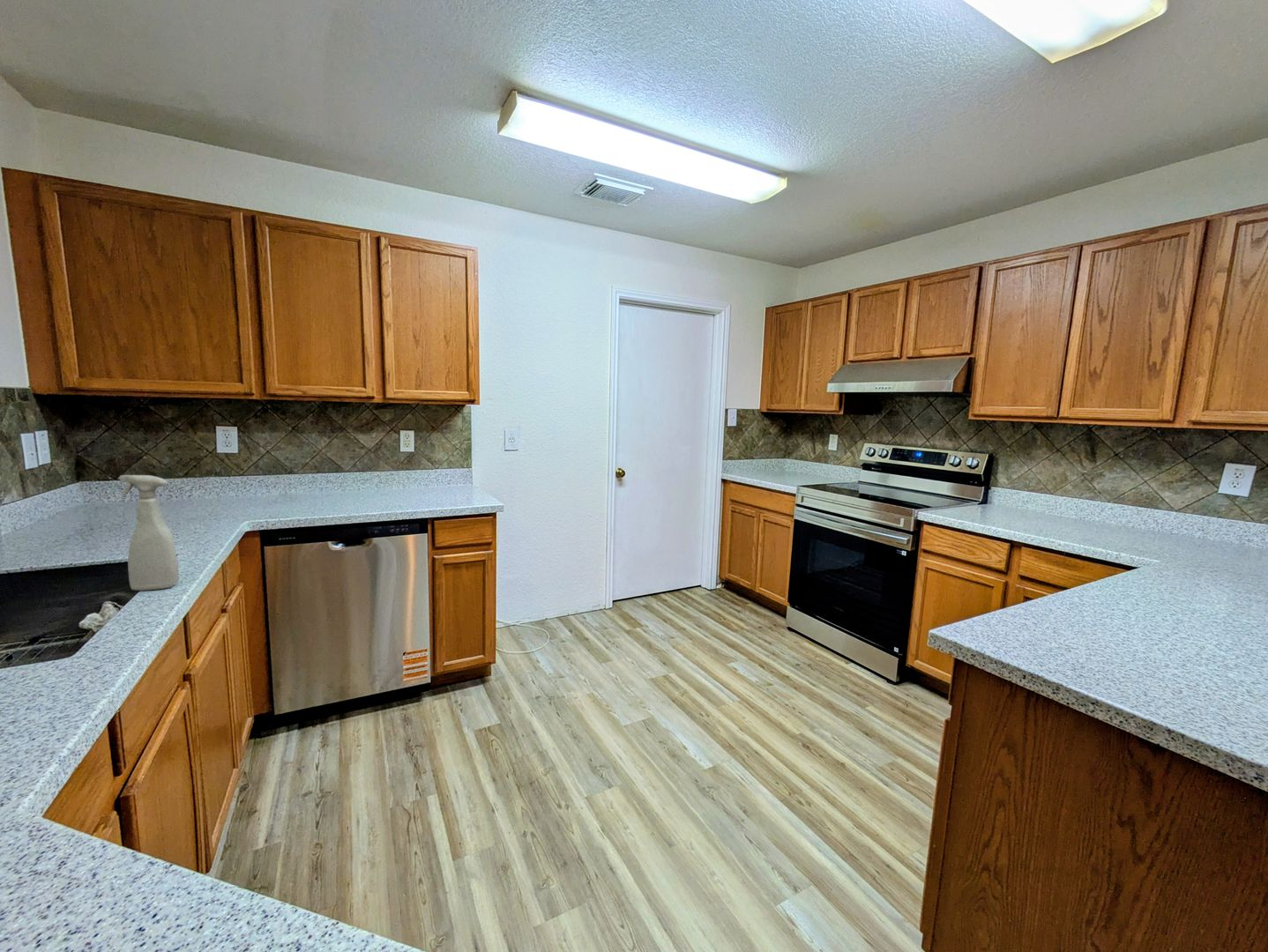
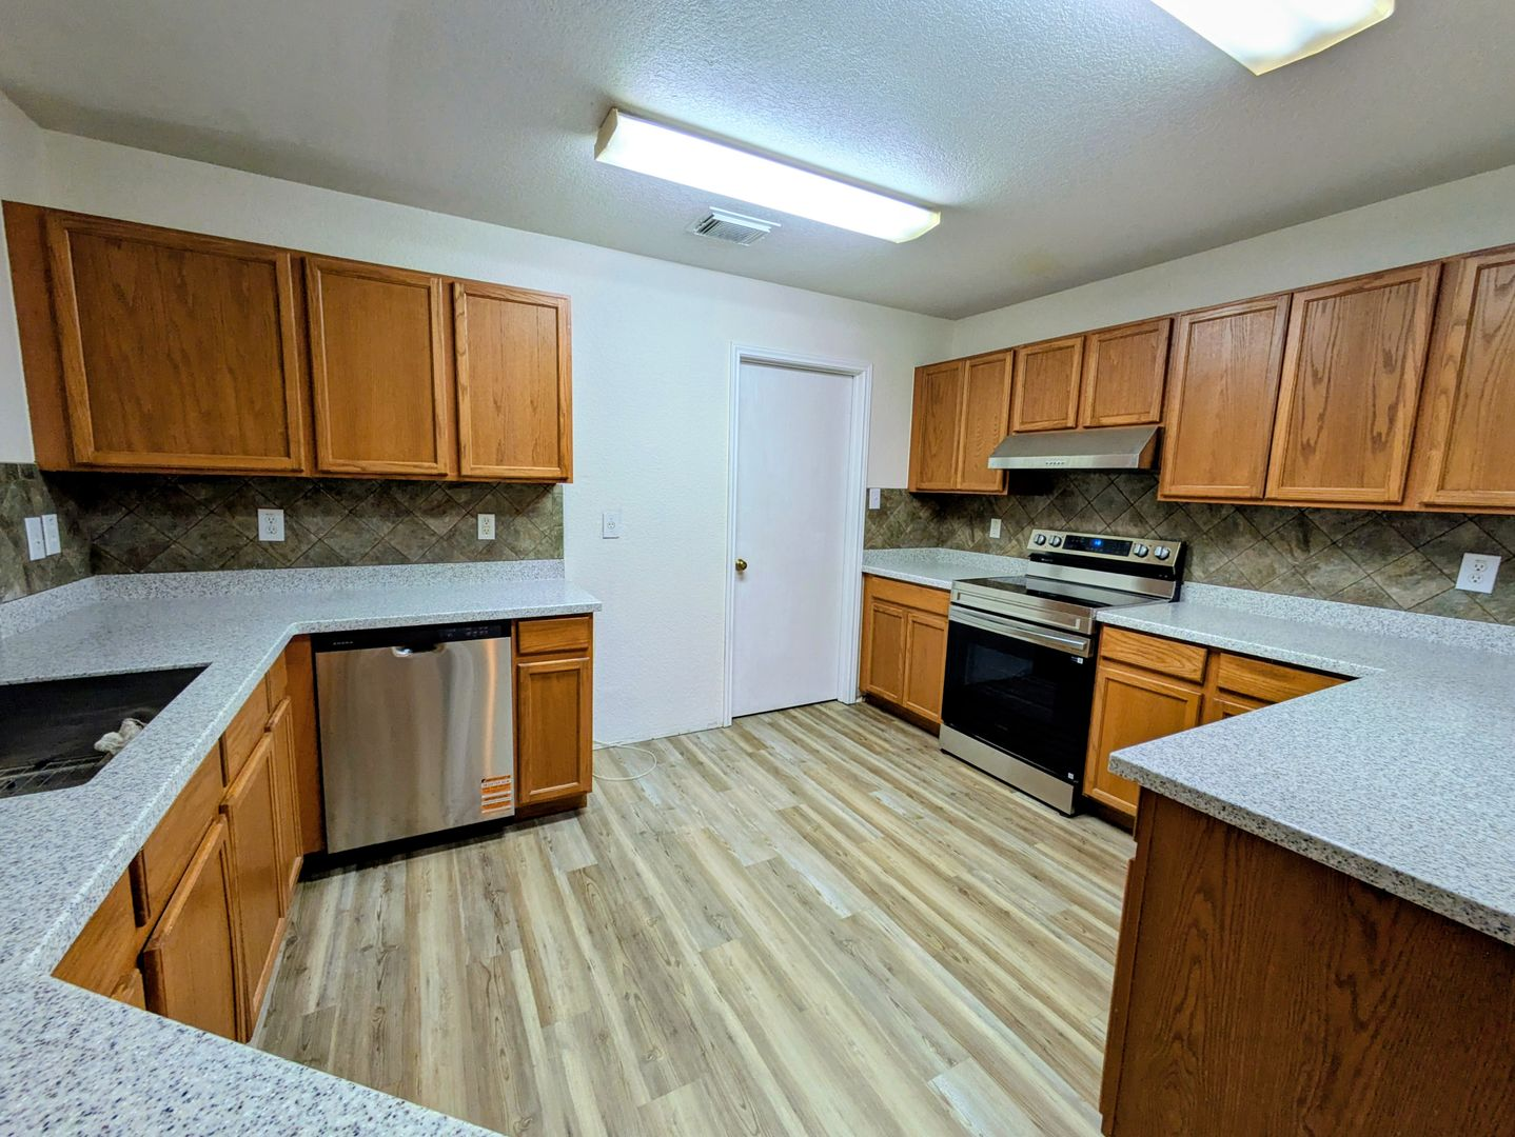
- spray bottle [118,474,180,591]
